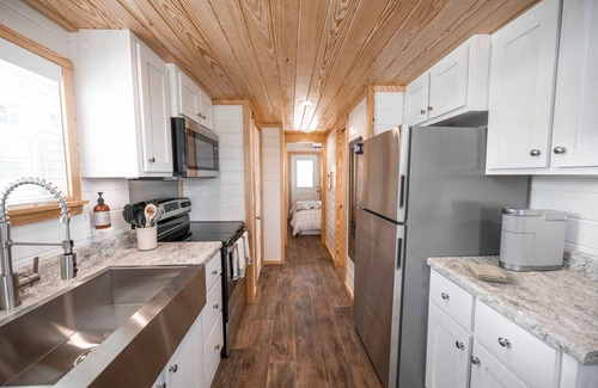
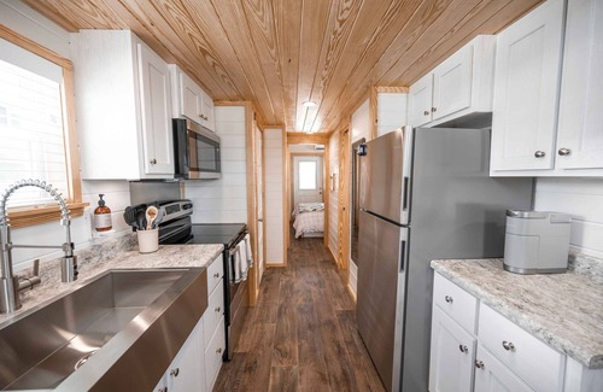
- washcloth [466,261,509,284]
